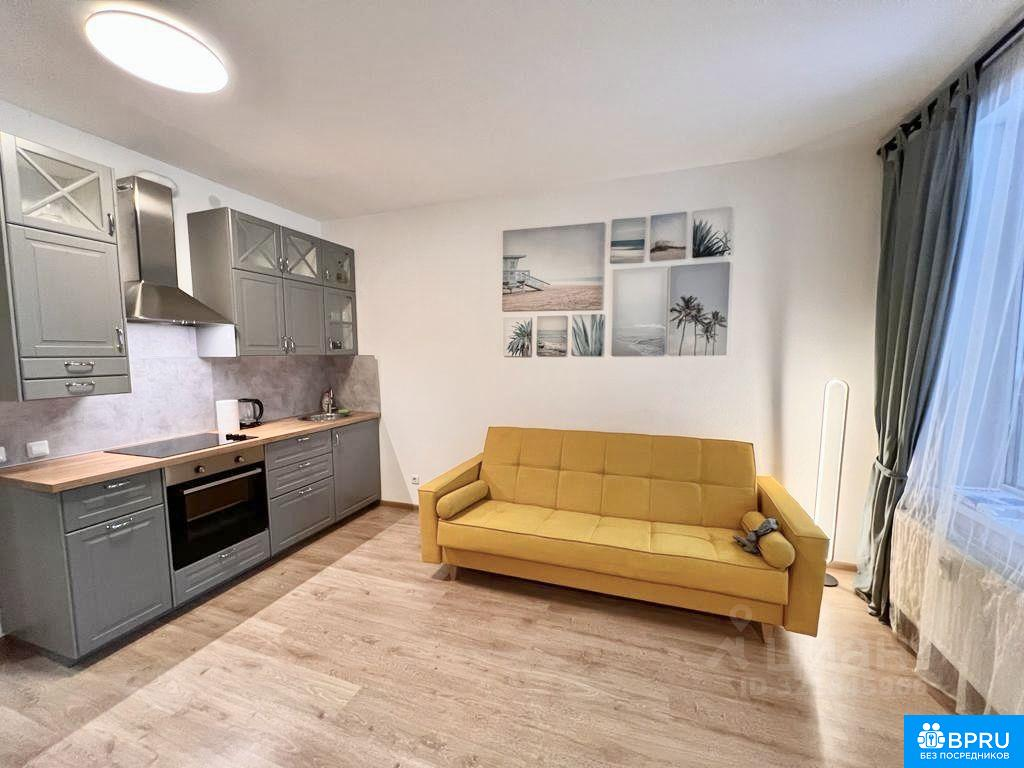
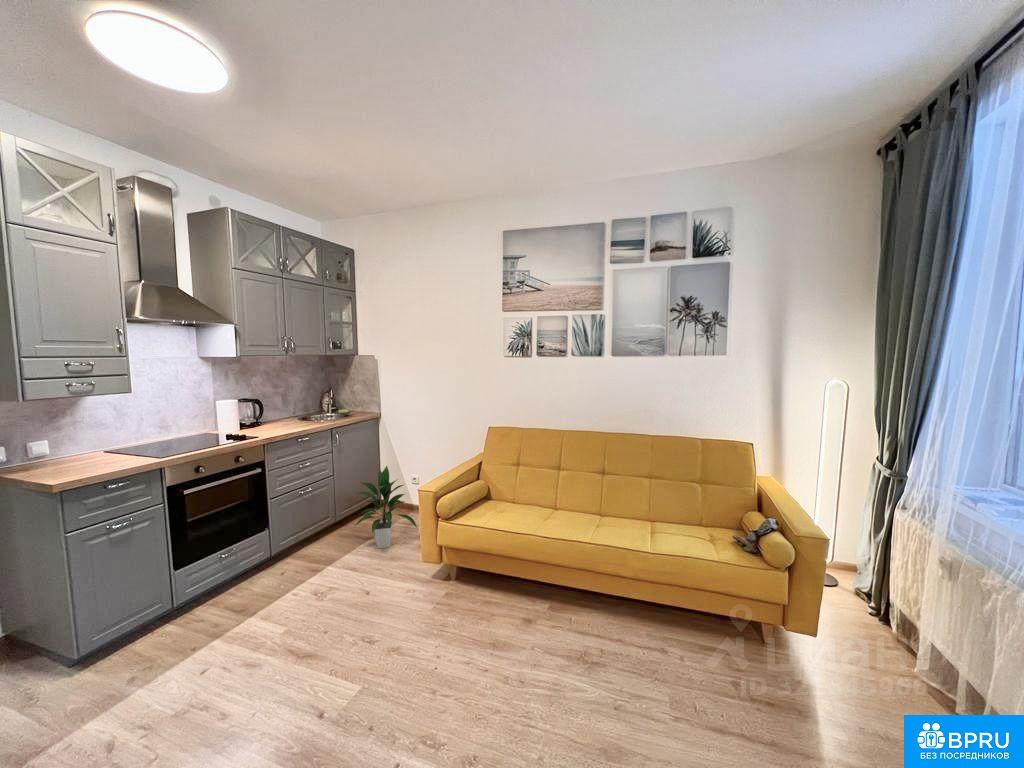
+ indoor plant [355,465,418,549]
